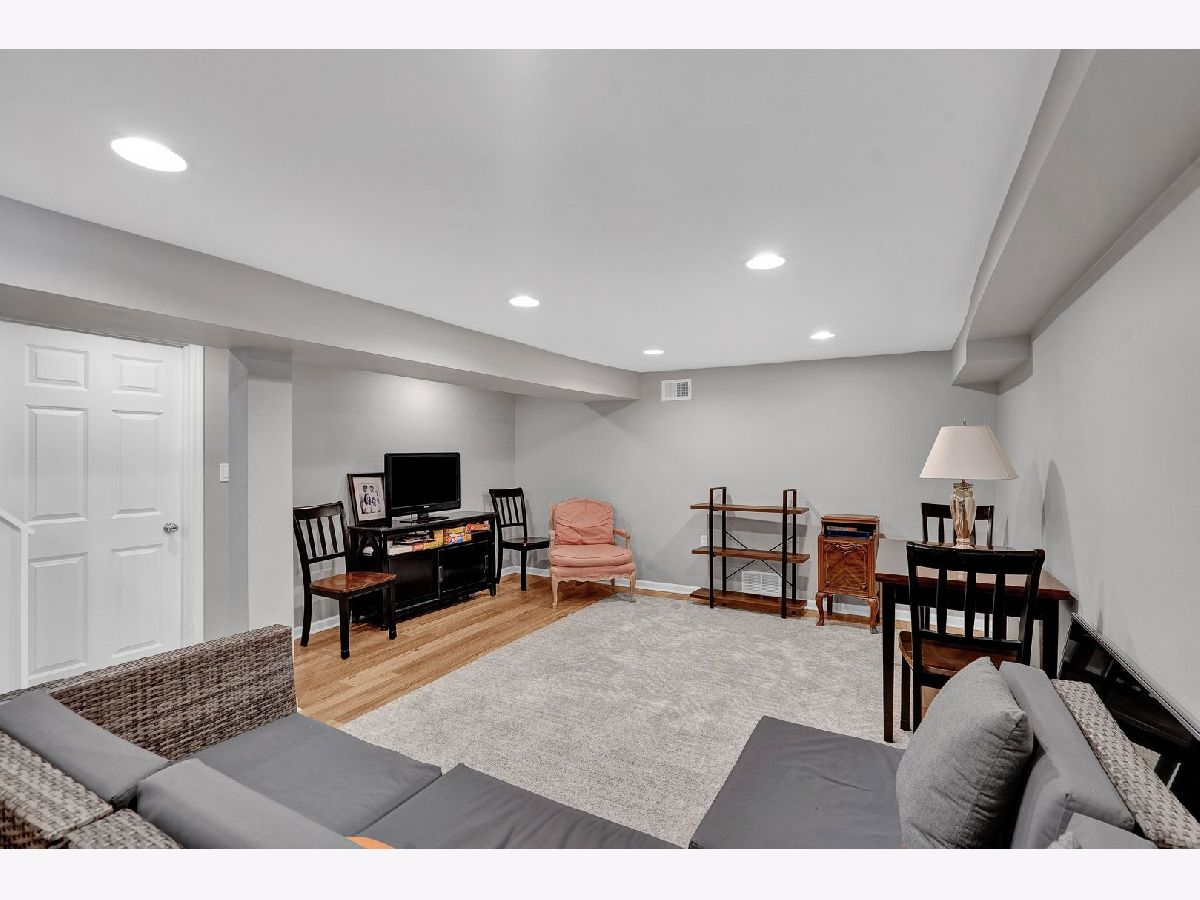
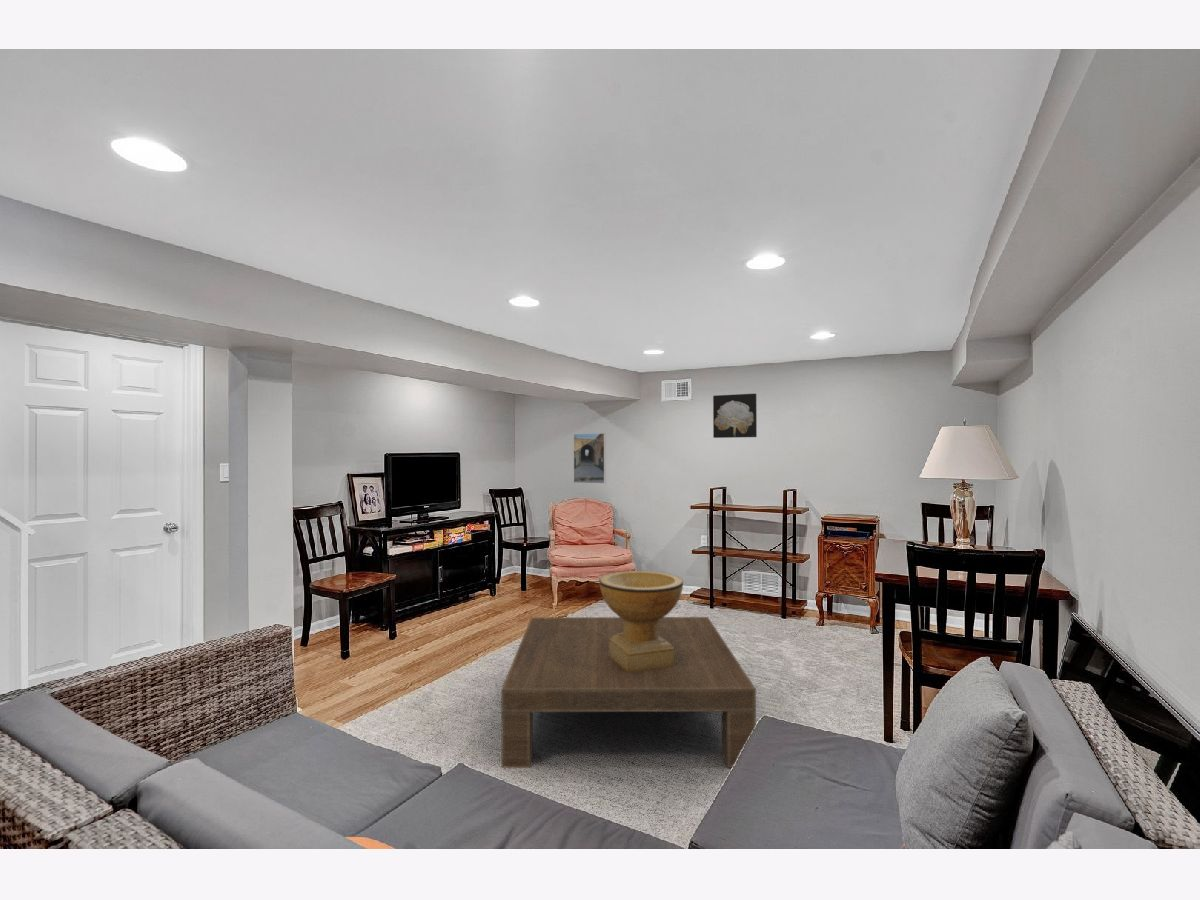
+ coffee table [500,616,757,769]
+ decorative bowl [598,570,684,673]
+ wall art [712,393,758,439]
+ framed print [573,432,607,484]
